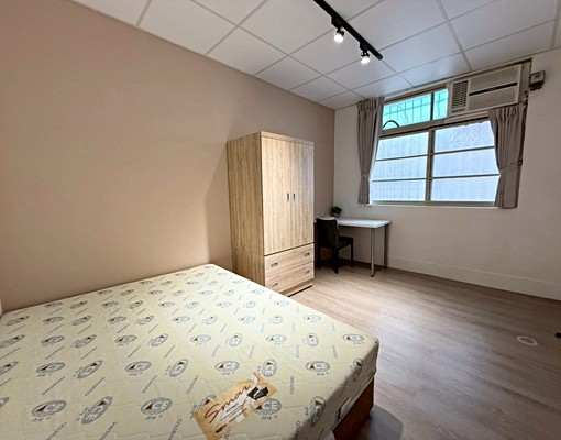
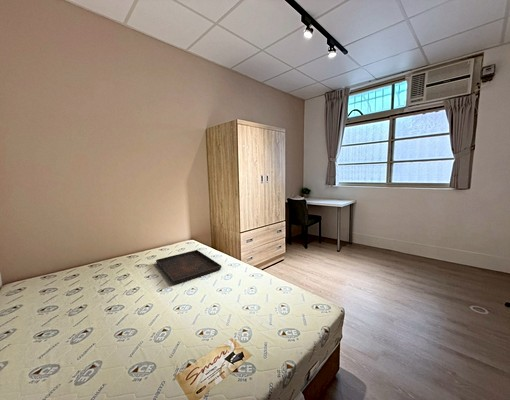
+ serving tray [155,249,222,285]
